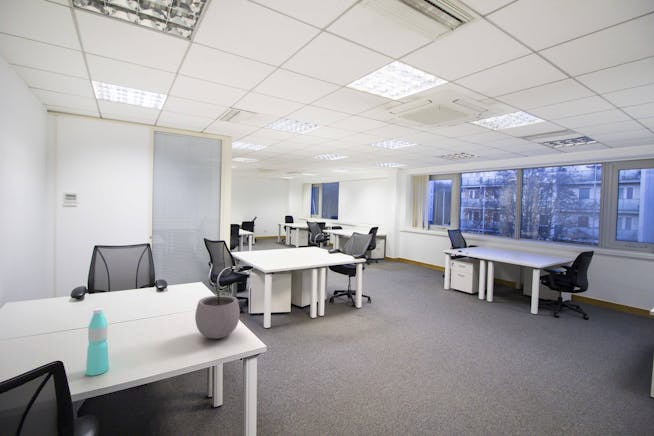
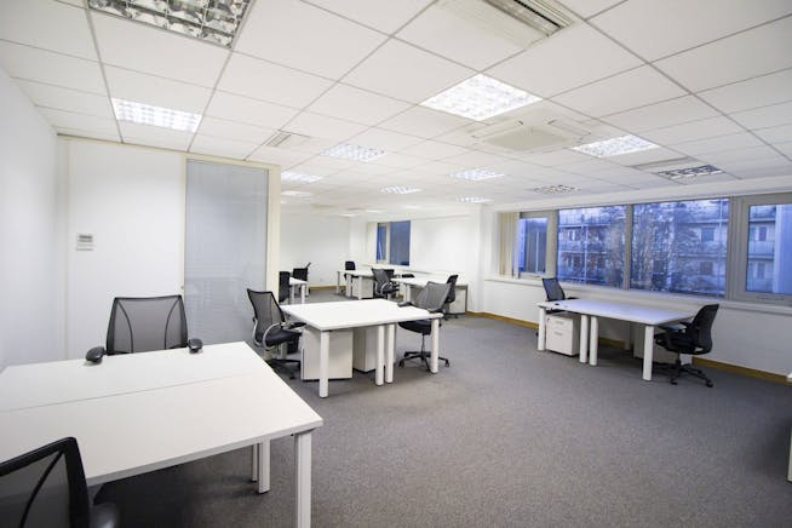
- water bottle [85,307,110,377]
- plant pot [194,285,241,340]
